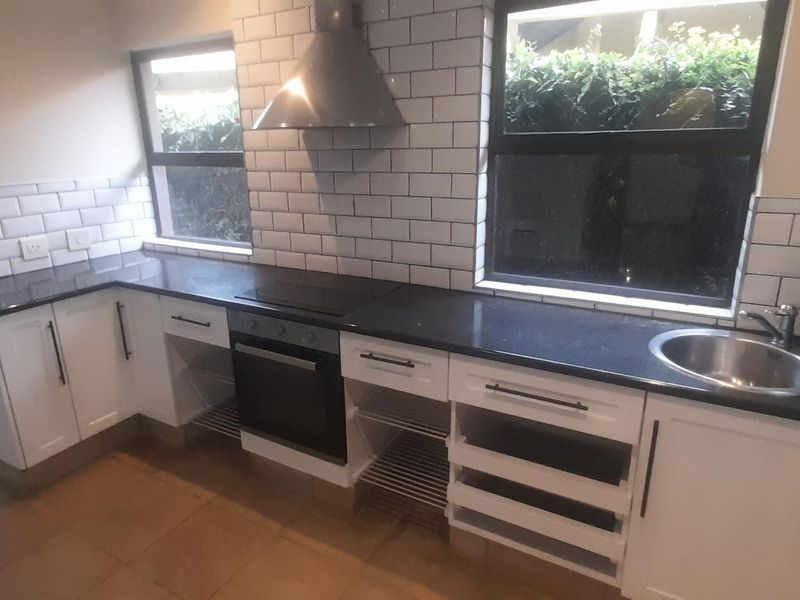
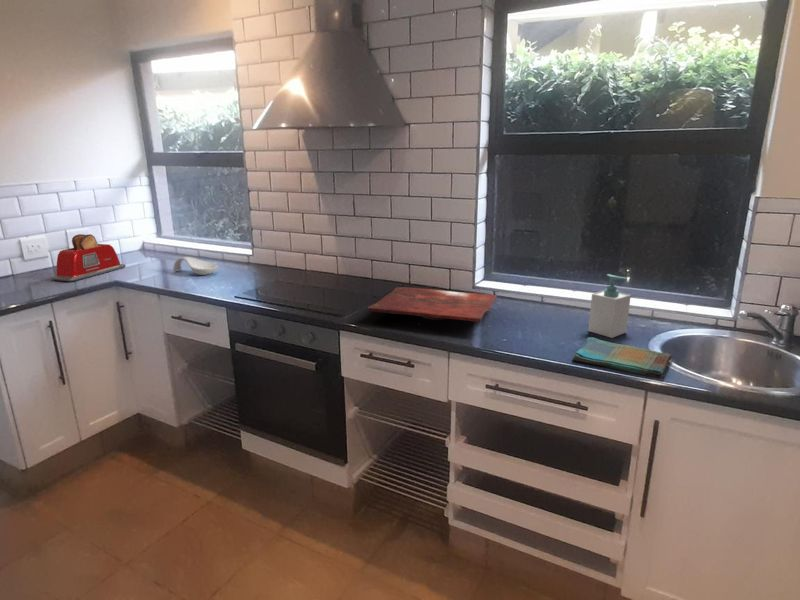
+ toaster [50,233,127,282]
+ spoon rest [172,256,219,276]
+ cutting board [367,286,498,323]
+ soap bottle [588,273,632,339]
+ dish towel [571,336,672,379]
